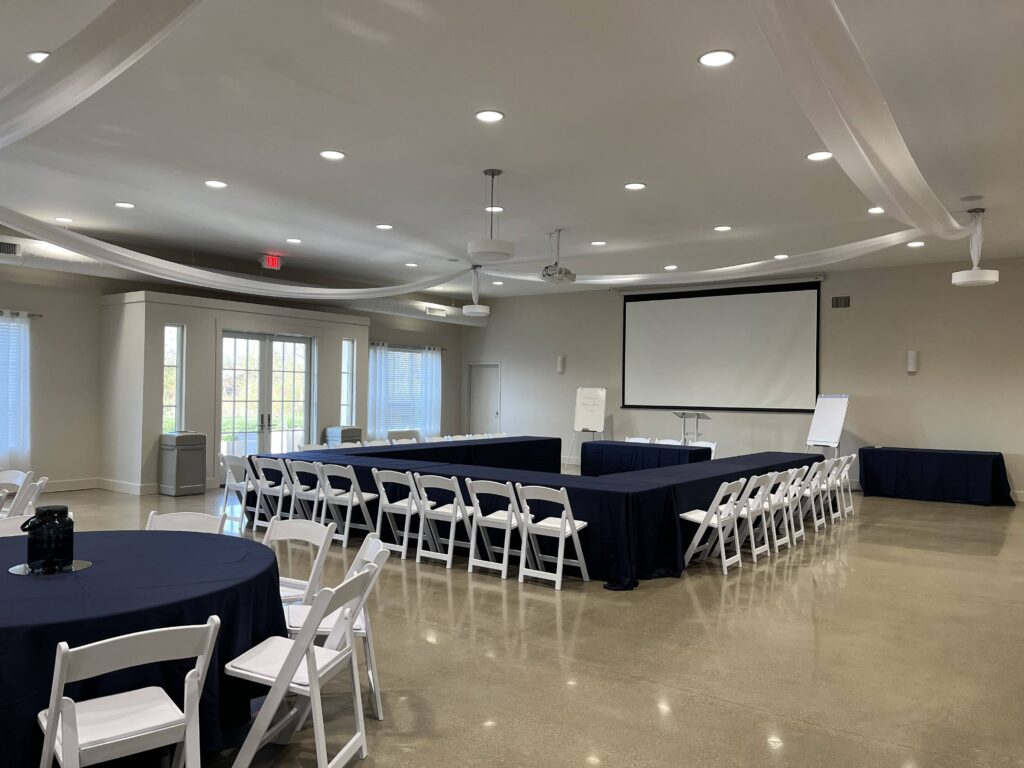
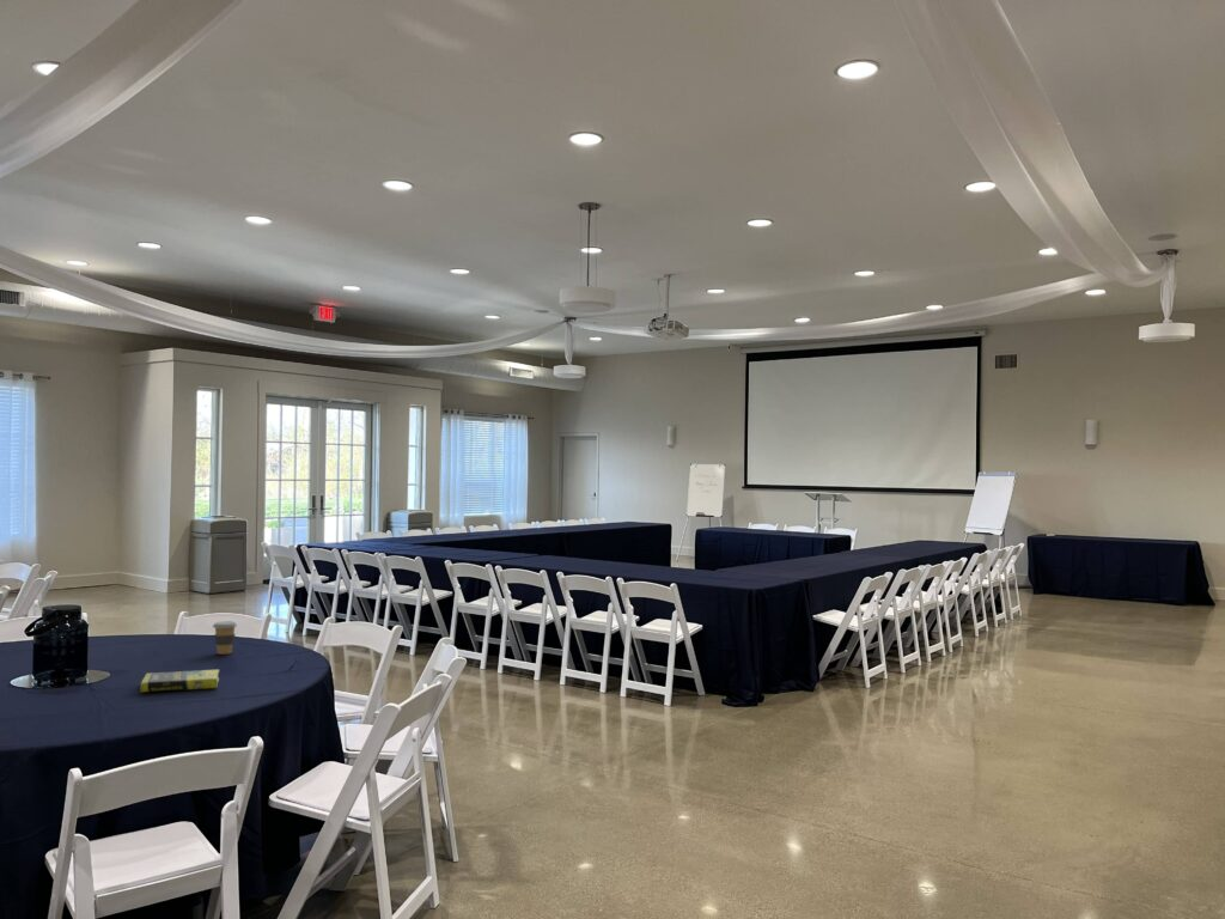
+ book [140,669,220,693]
+ coffee cup [212,620,238,656]
